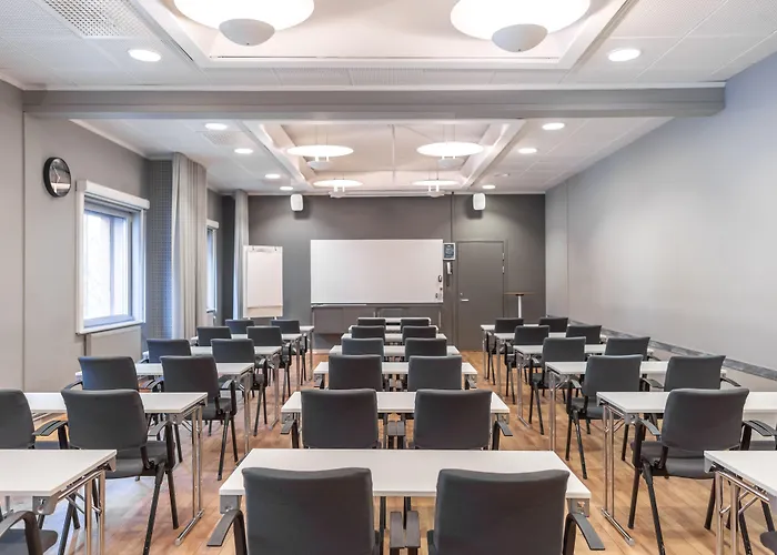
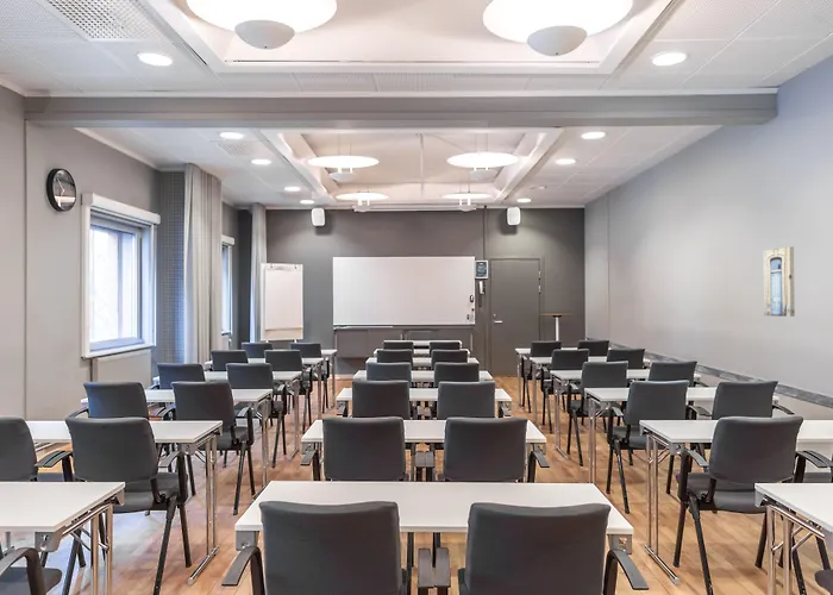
+ wall art [762,245,796,318]
